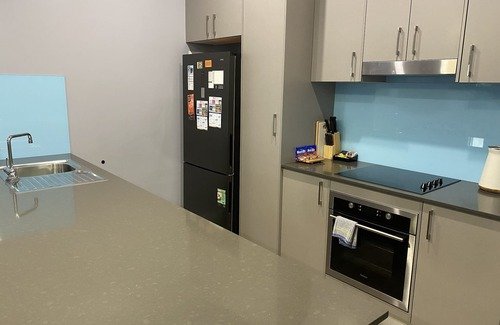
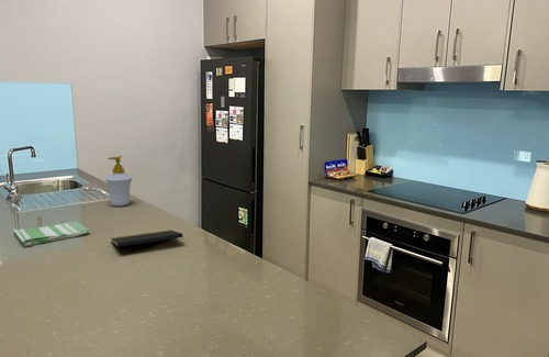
+ dish towel [12,220,90,247]
+ notepad [110,228,186,248]
+ soap bottle [104,155,133,208]
